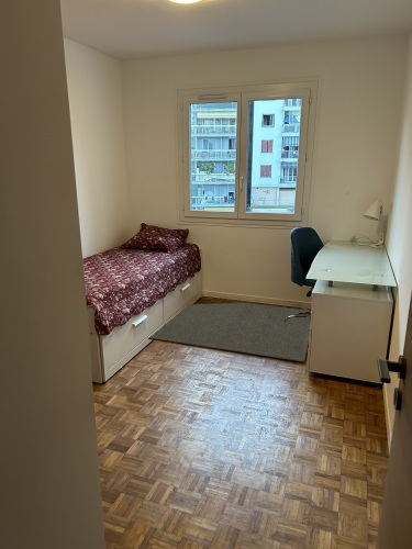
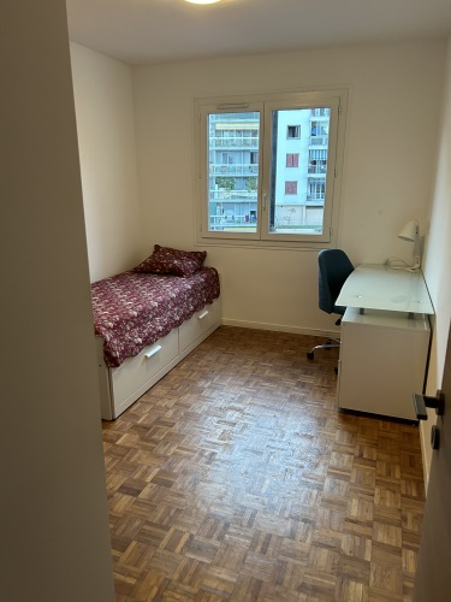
- rug [148,301,311,362]
